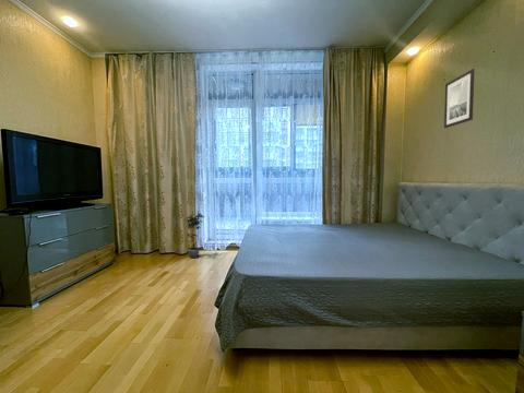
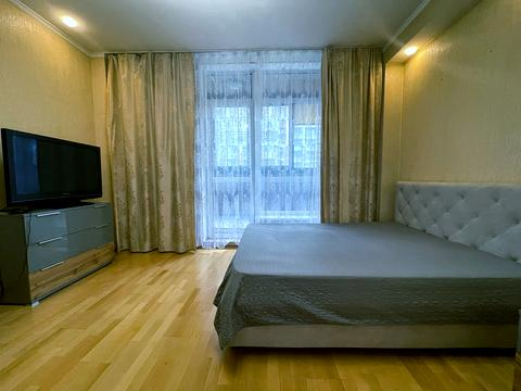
- wall art [443,68,476,129]
- potted plant [184,210,205,259]
